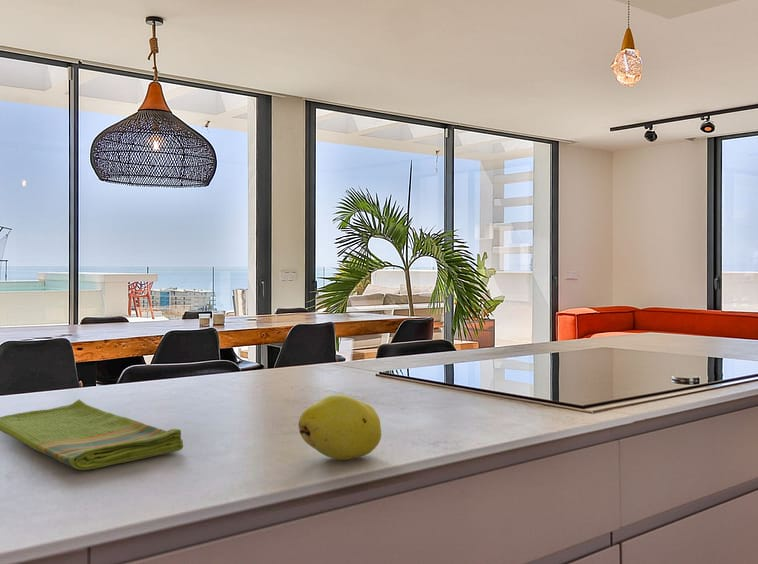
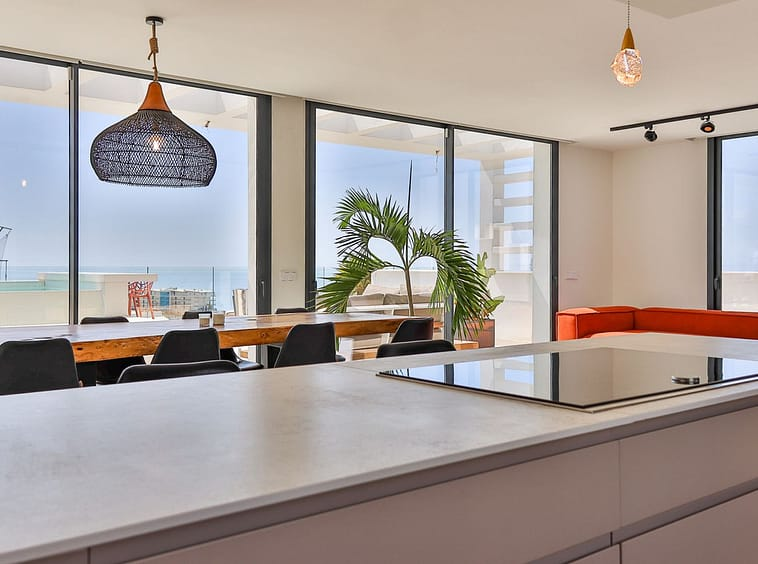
- fruit [297,393,382,461]
- dish towel [0,398,184,471]
